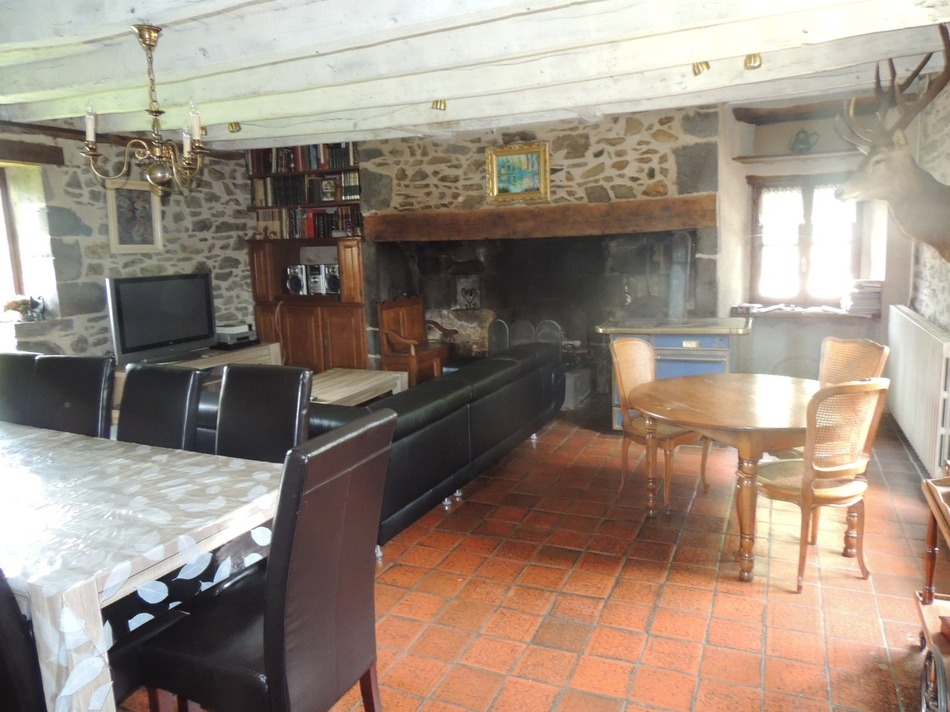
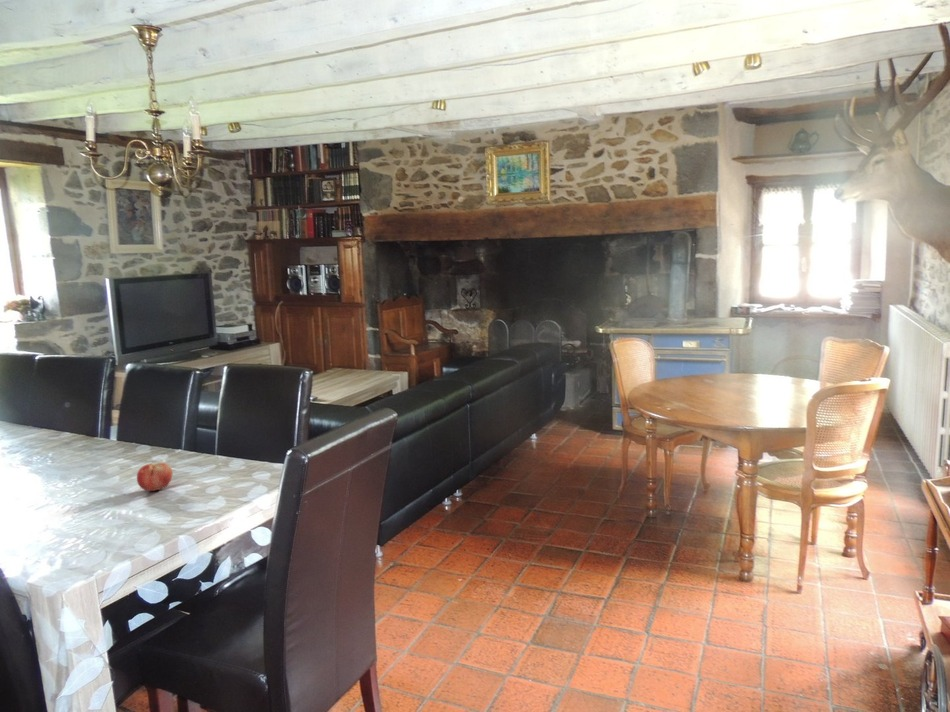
+ fruit [136,462,174,492]
